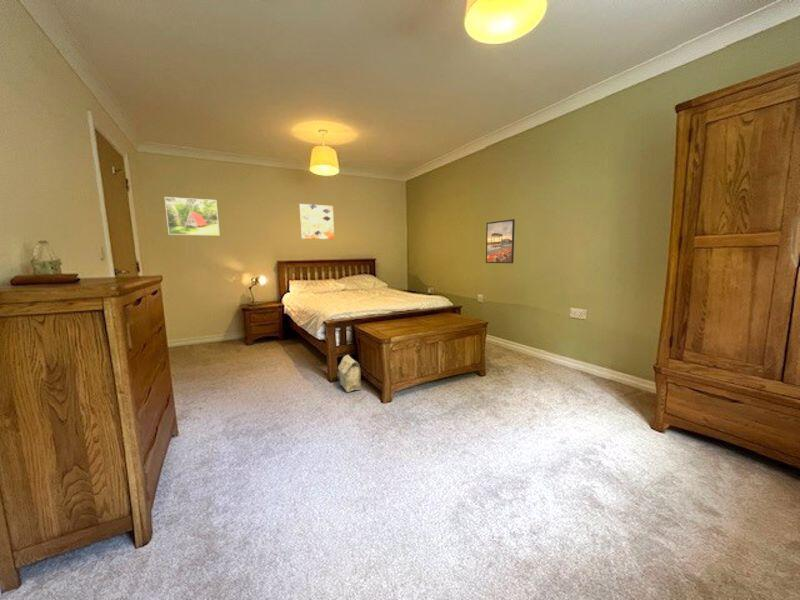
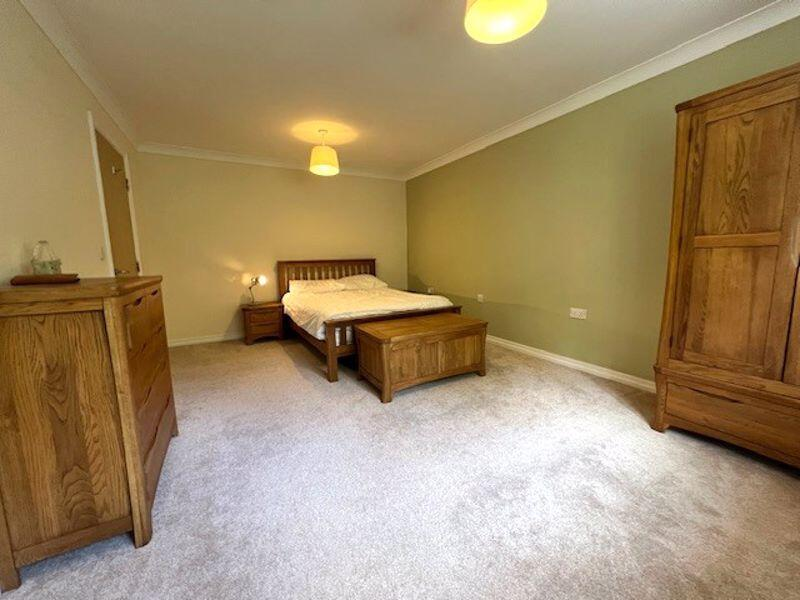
- bag [337,354,362,393]
- wall art [298,203,335,240]
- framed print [164,196,221,236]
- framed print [485,218,516,264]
